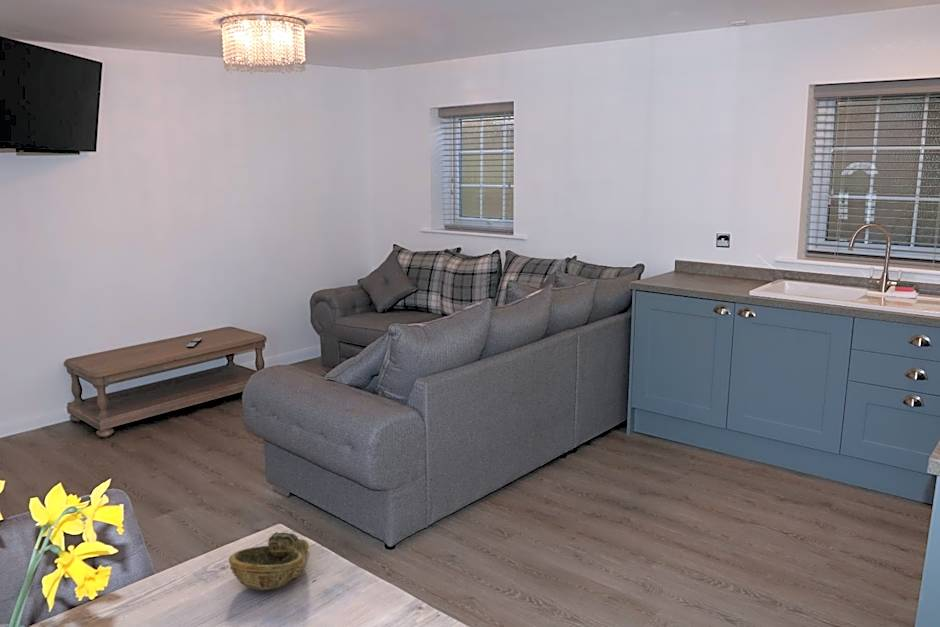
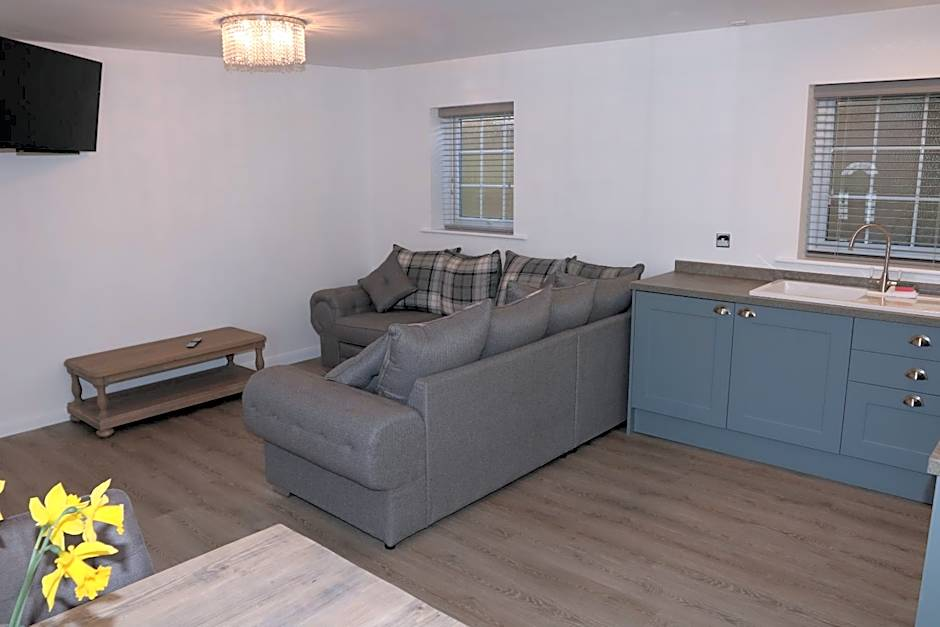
- decorative bowl [228,531,310,591]
